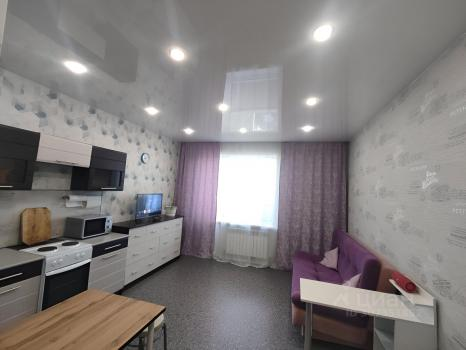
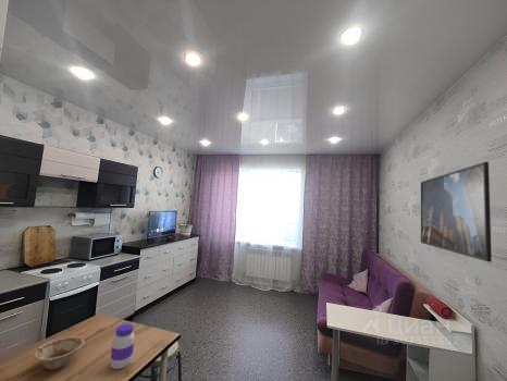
+ dish [33,335,86,370]
+ jar [109,322,136,370]
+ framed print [420,161,493,263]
